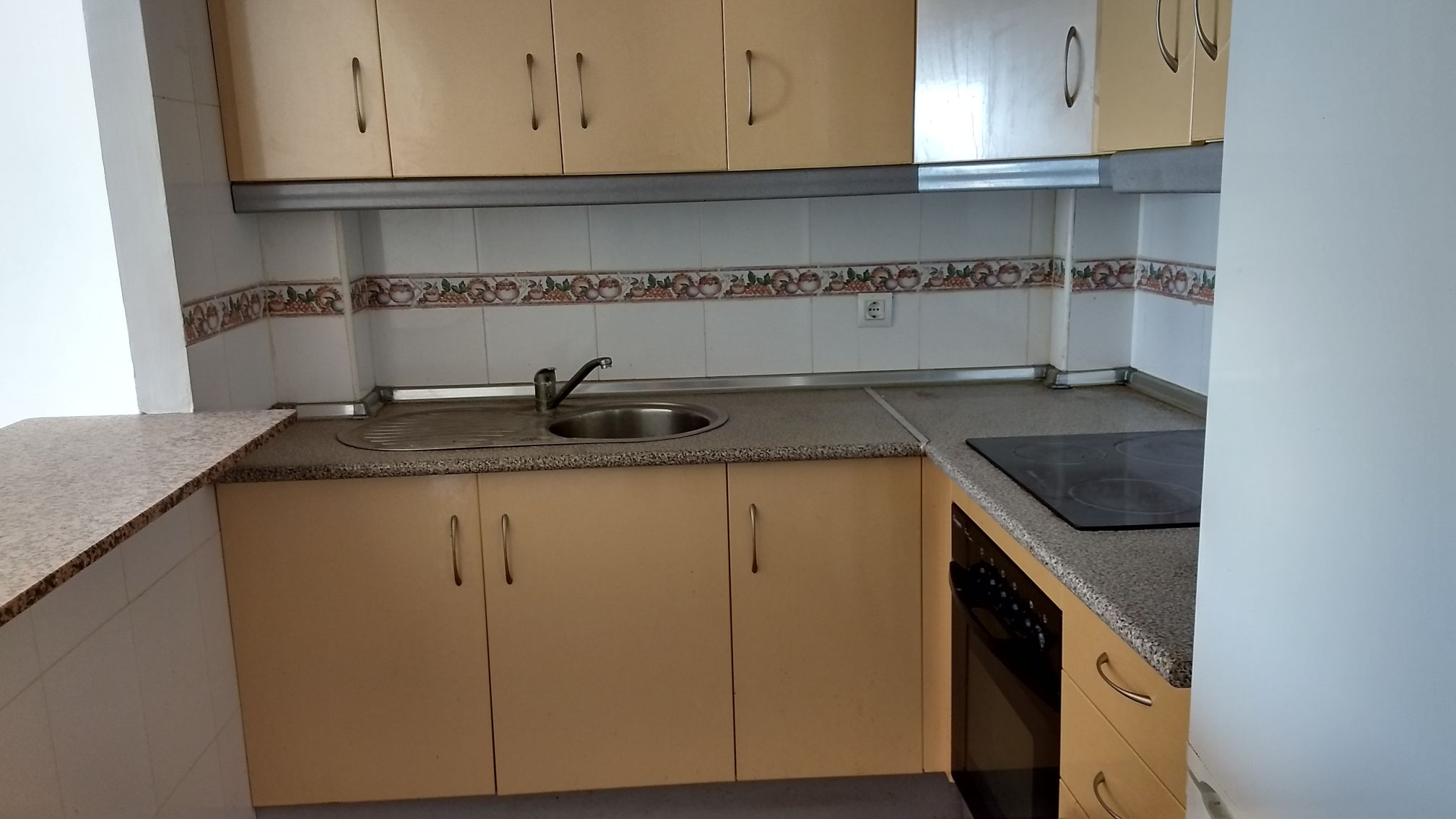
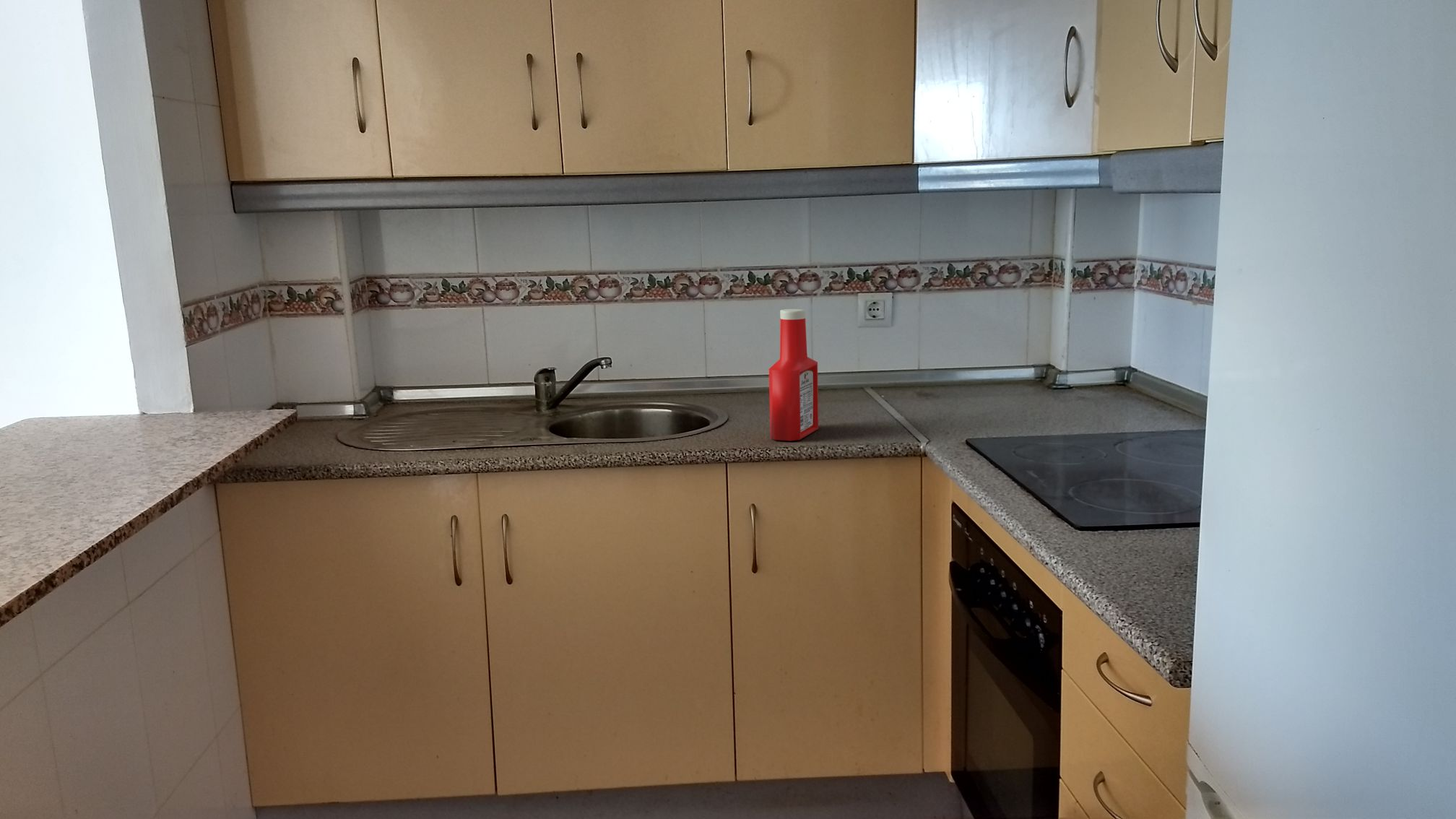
+ soap bottle [768,308,819,441]
